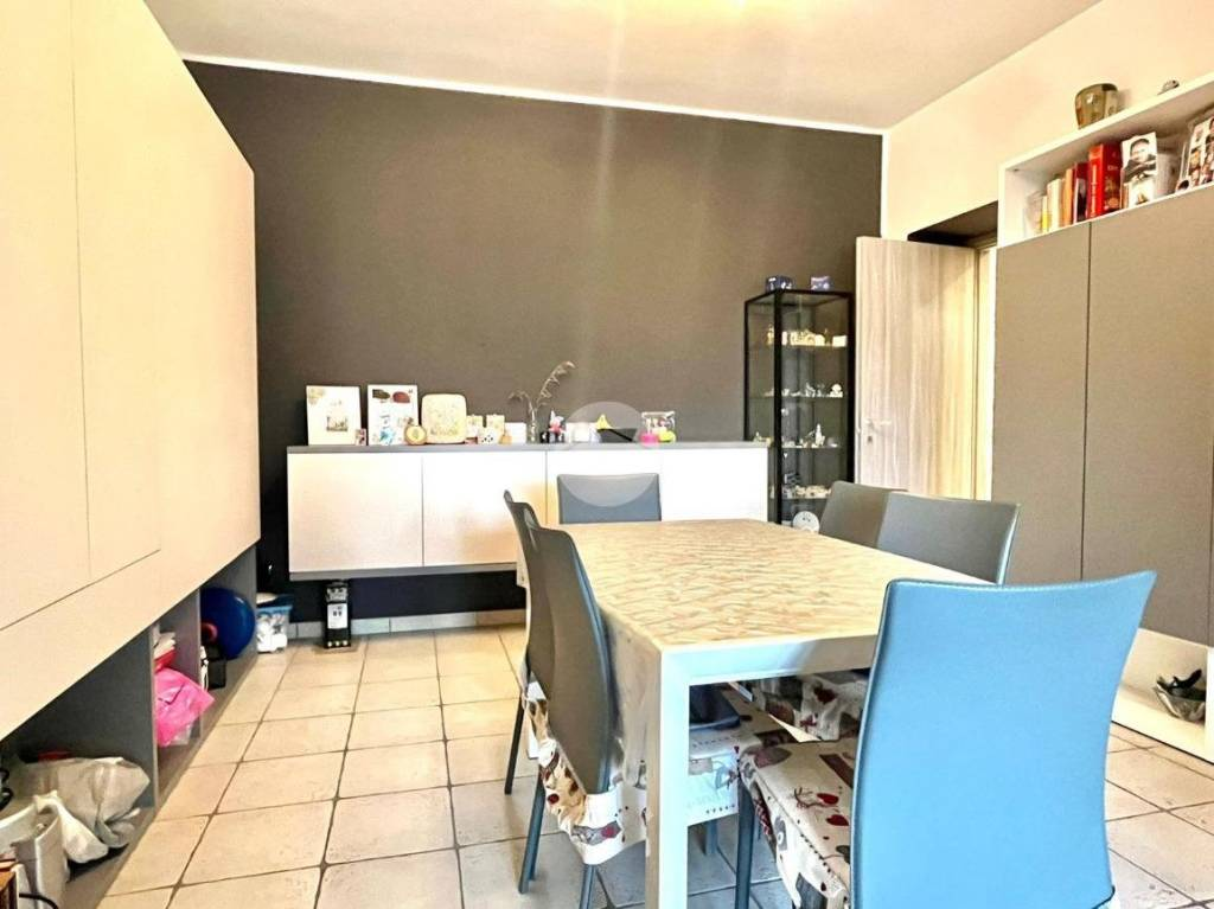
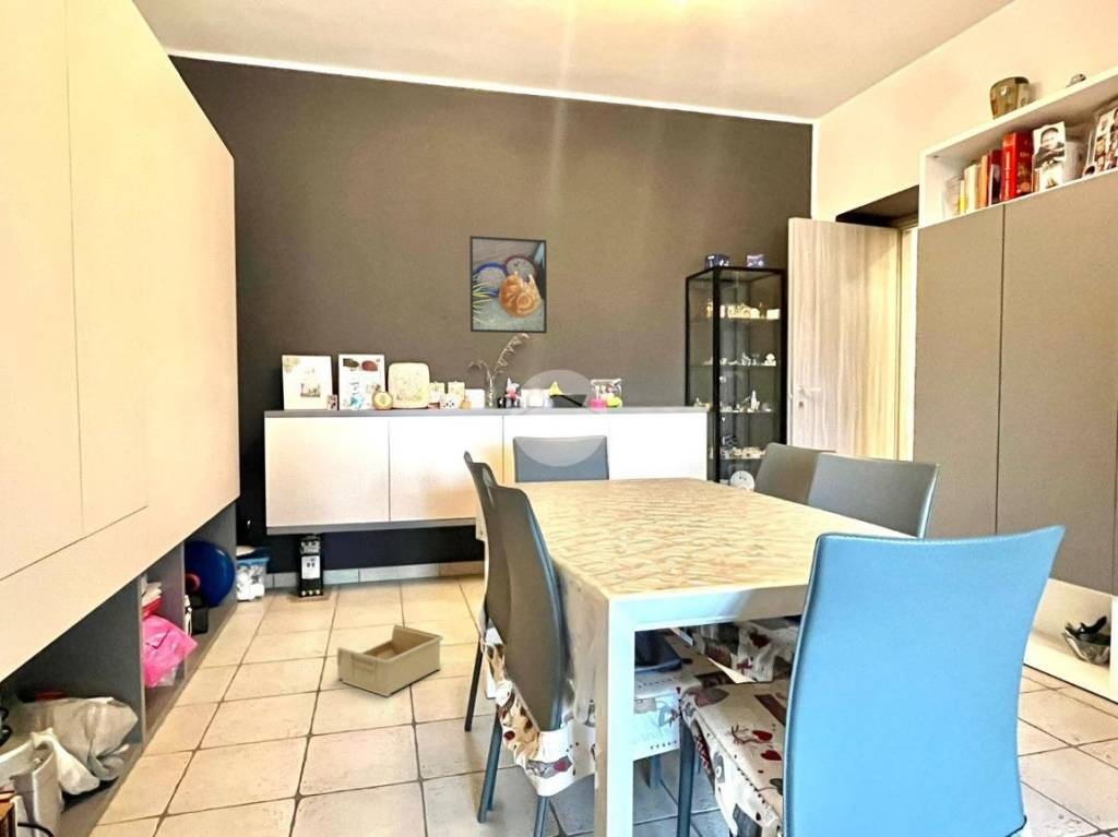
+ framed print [468,235,548,335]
+ storage bin [336,623,444,697]
